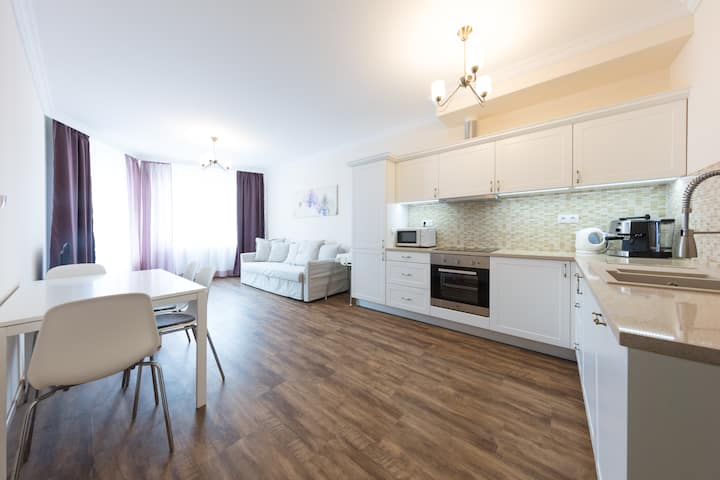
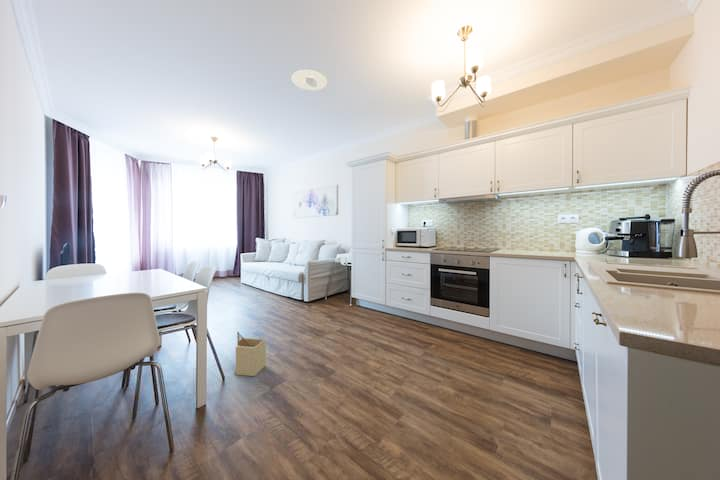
+ recessed light [290,69,328,91]
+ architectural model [234,330,267,377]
